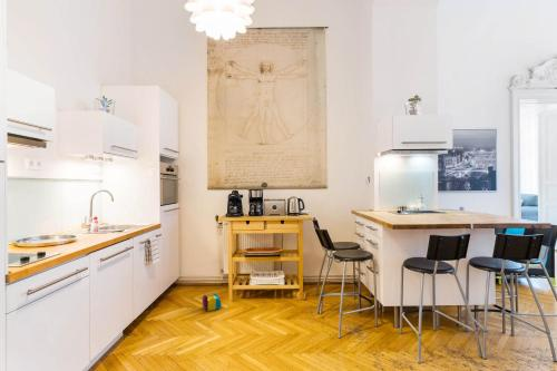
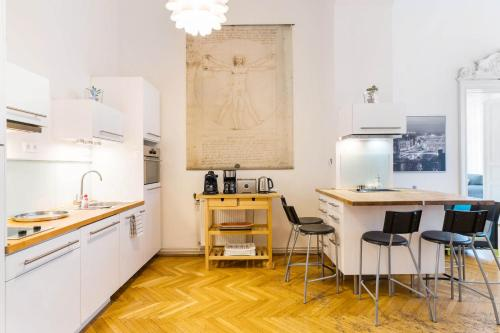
- ball [202,292,223,312]
